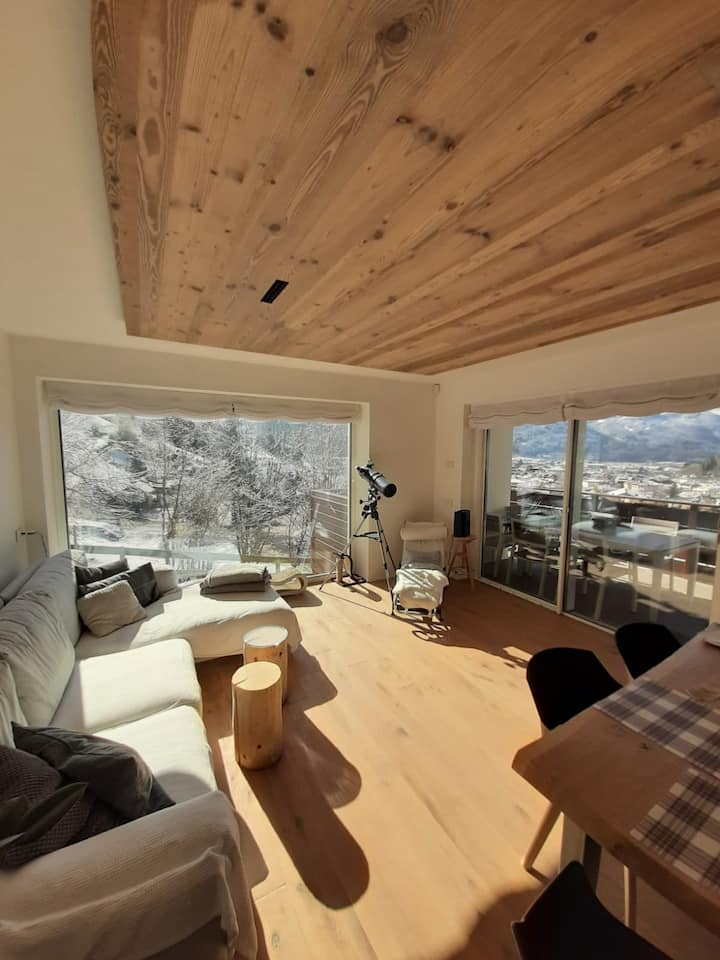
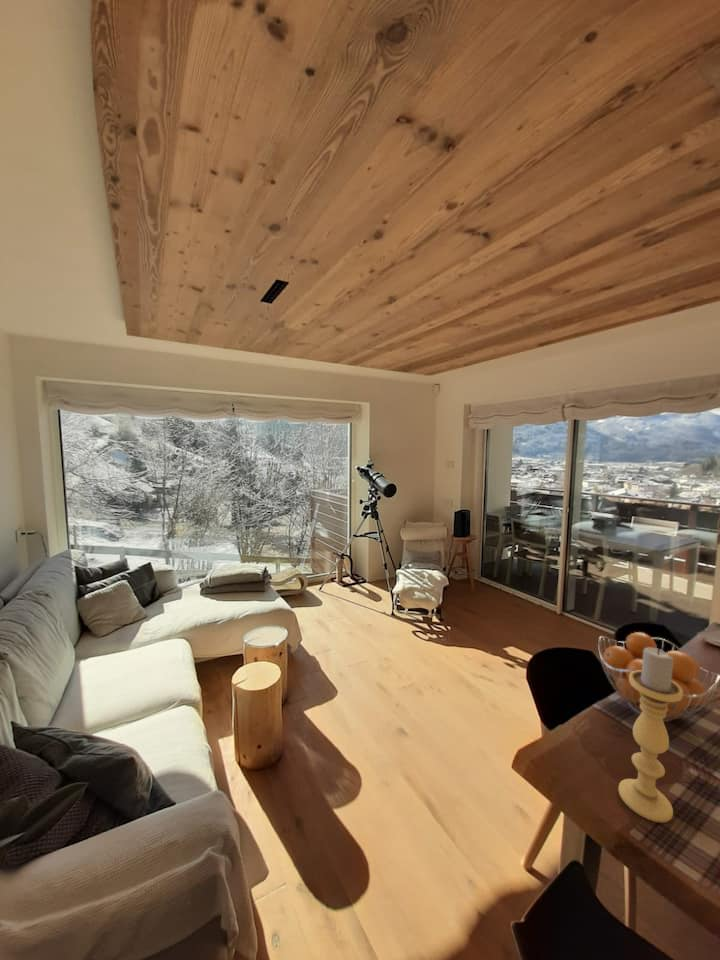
+ candle holder [617,647,683,824]
+ fruit basket [597,631,720,723]
